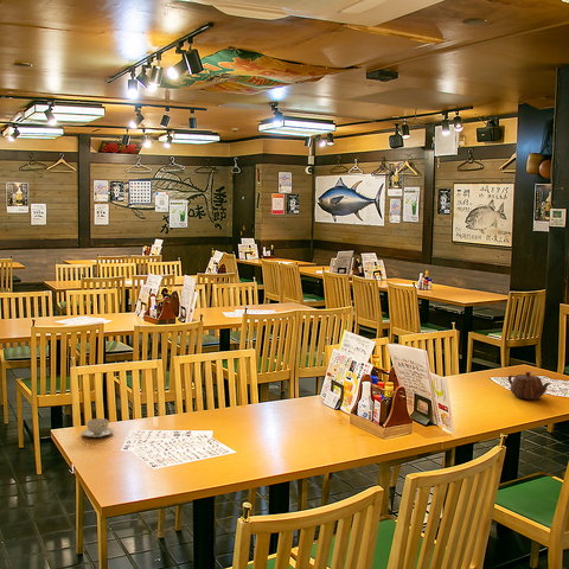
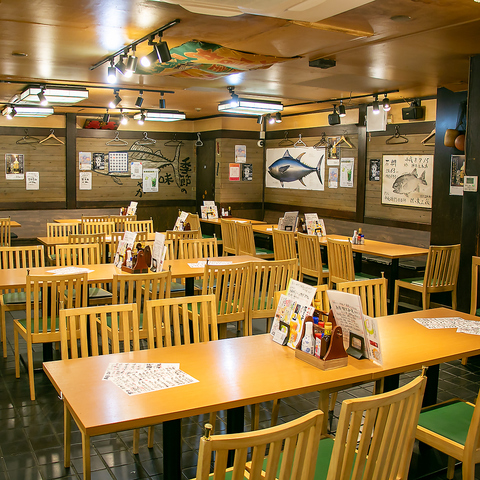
- chinaware [81,417,115,439]
- teapot [507,371,552,401]
